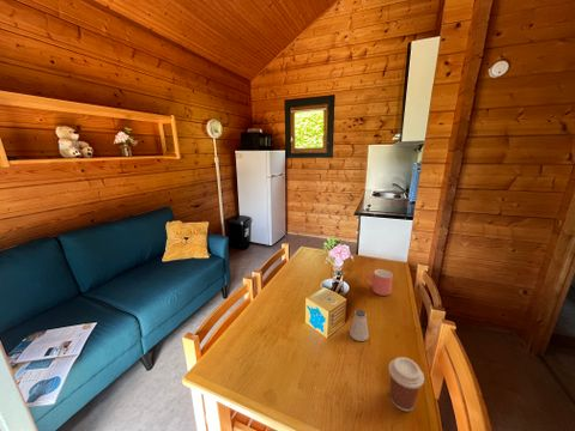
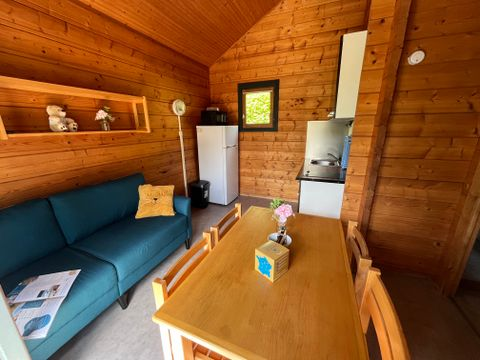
- mug [365,268,394,297]
- coffee cup [387,356,425,412]
- saltshaker [349,308,370,342]
